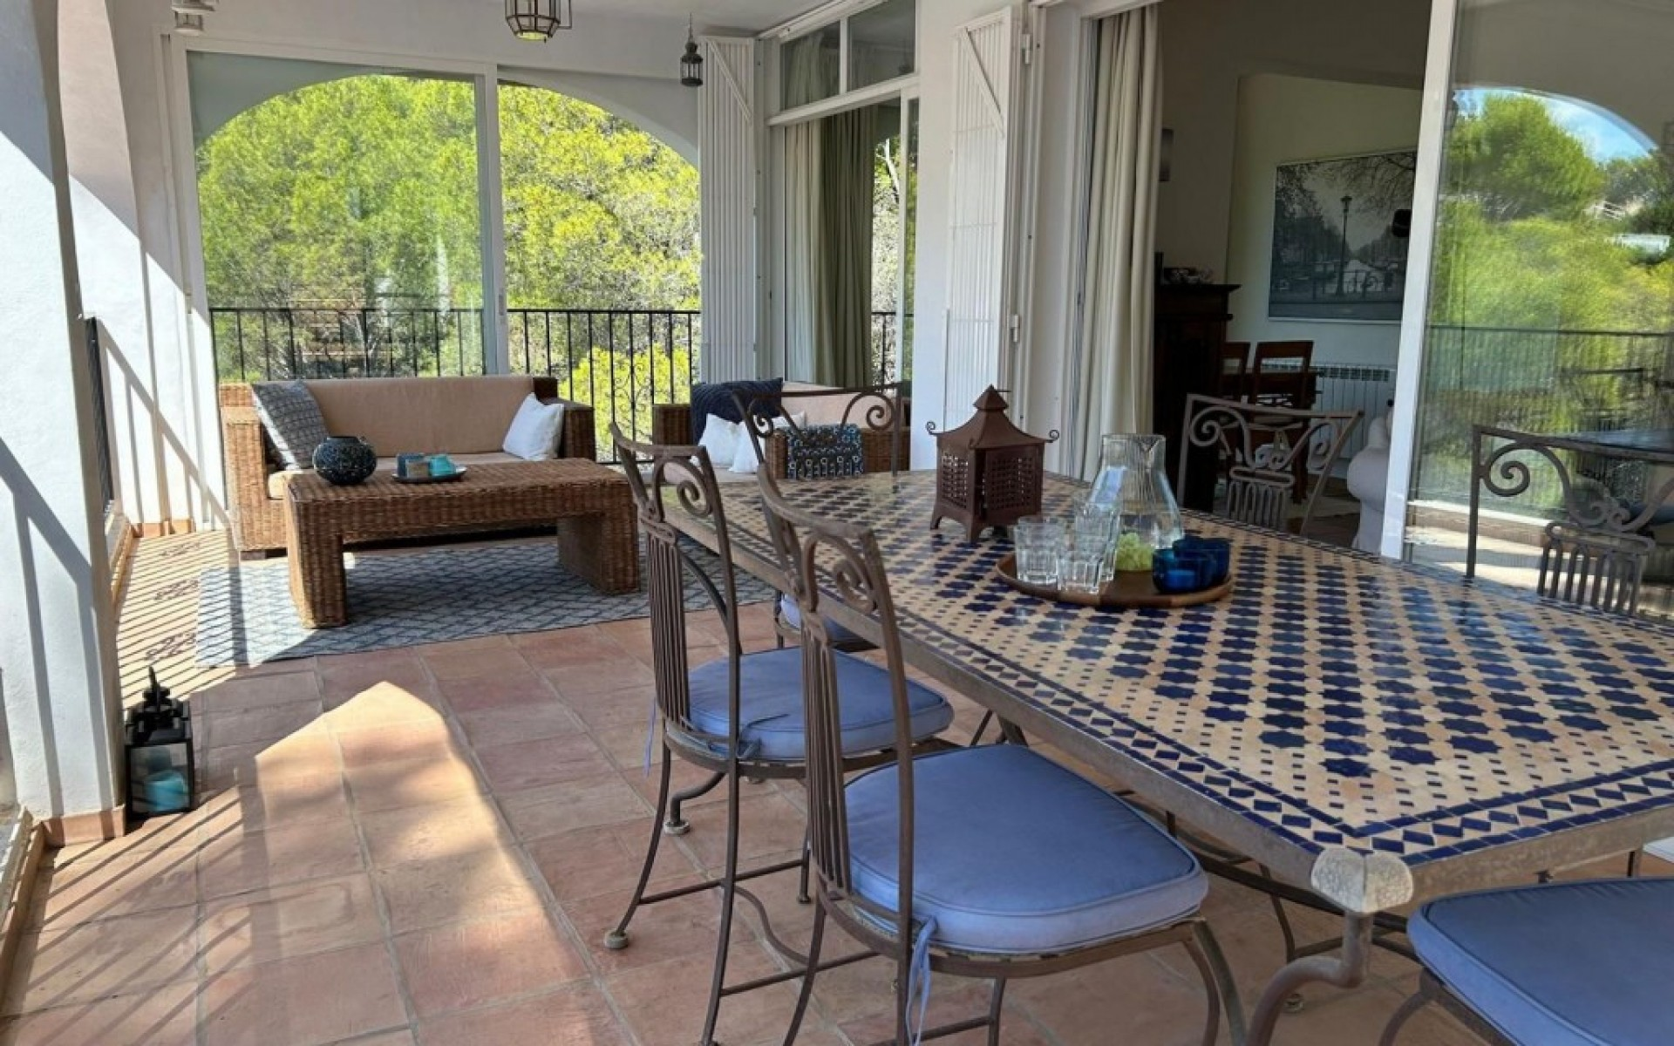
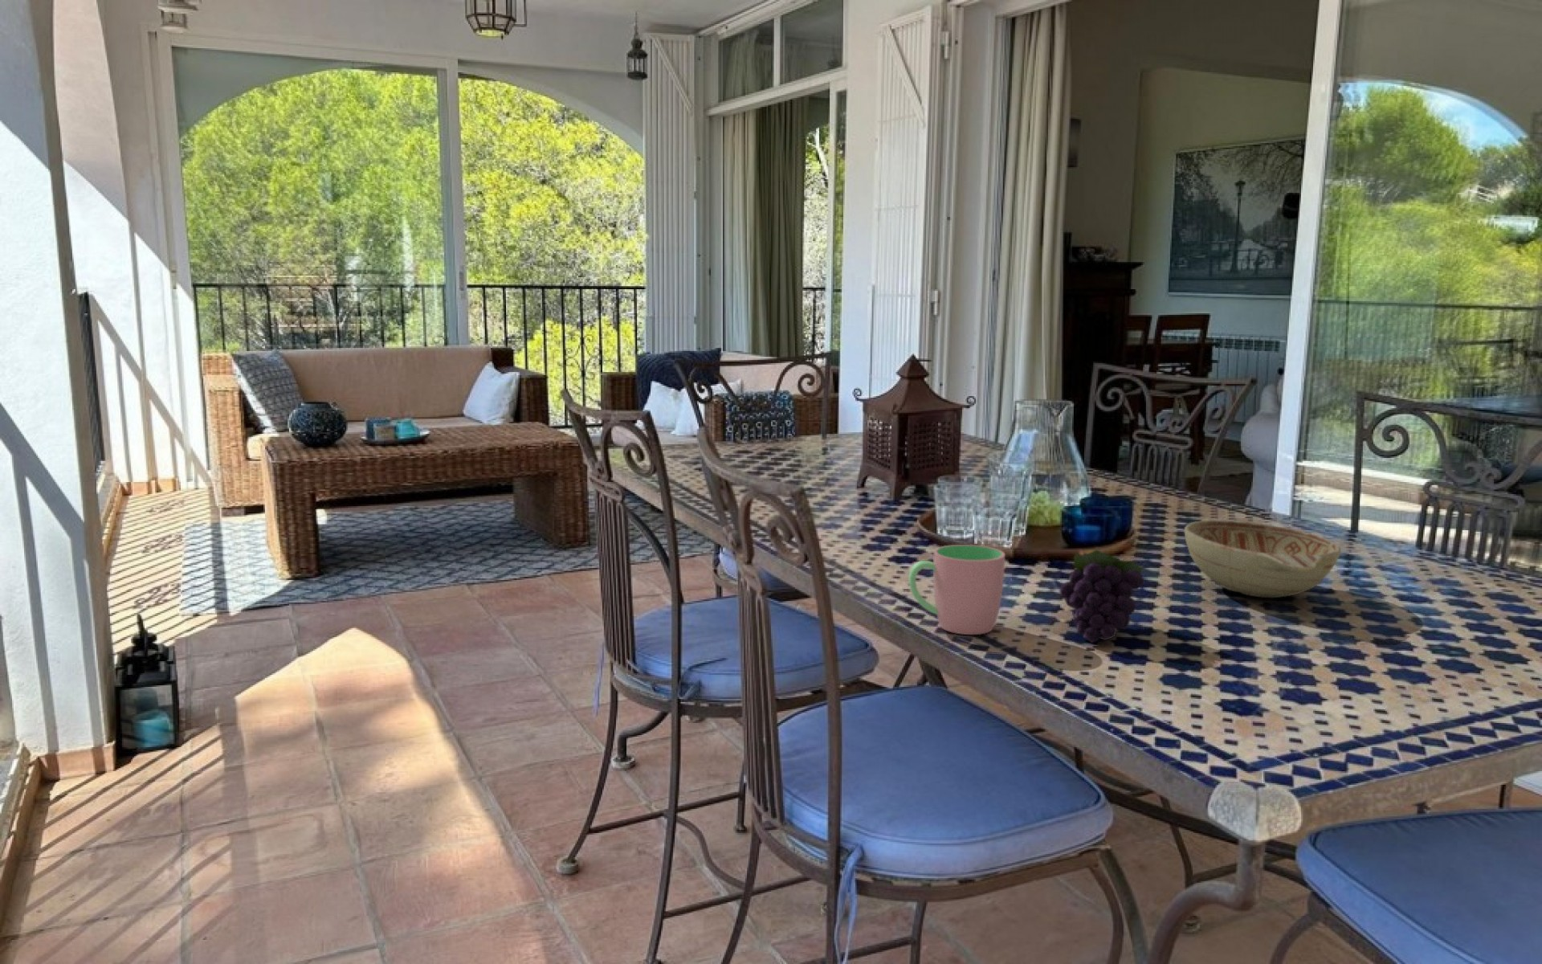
+ decorative bowl [1183,518,1342,599]
+ cup [907,544,1006,635]
+ fruit [1058,550,1147,643]
